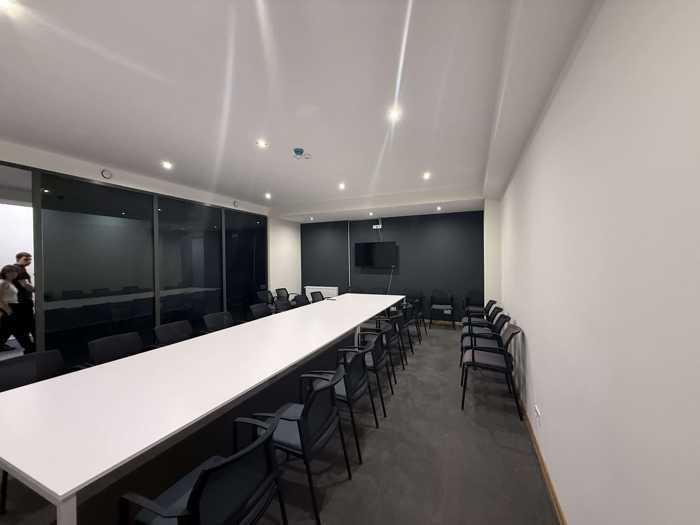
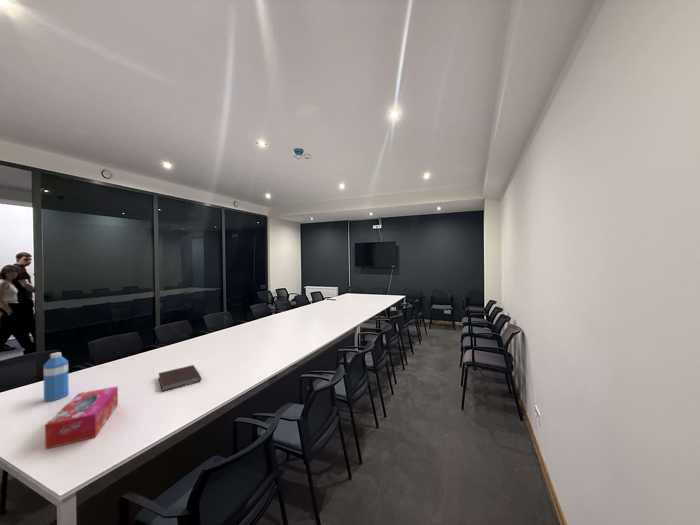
+ tissue box [44,385,119,450]
+ notebook [158,364,202,393]
+ water bottle [42,351,70,403]
